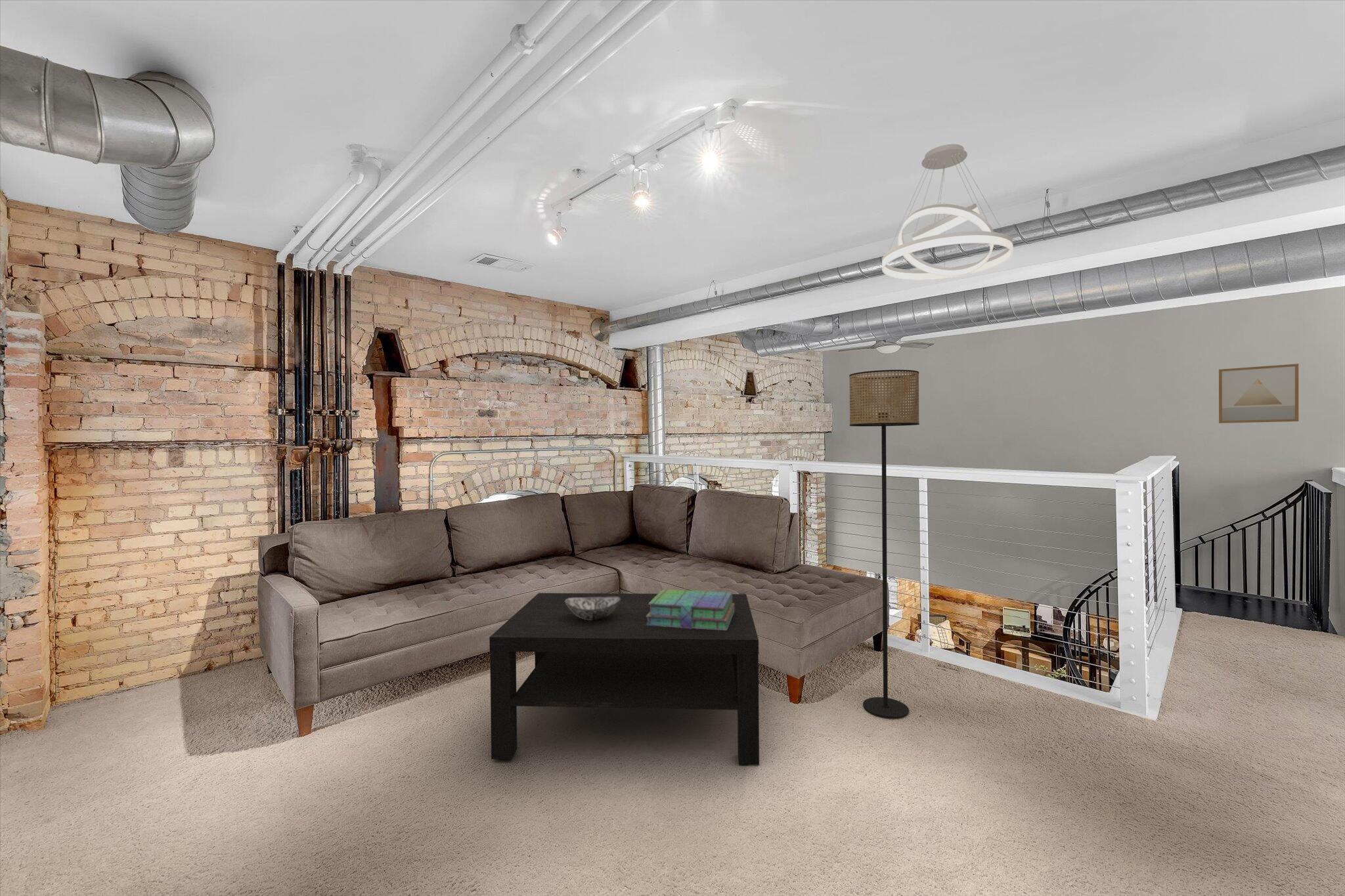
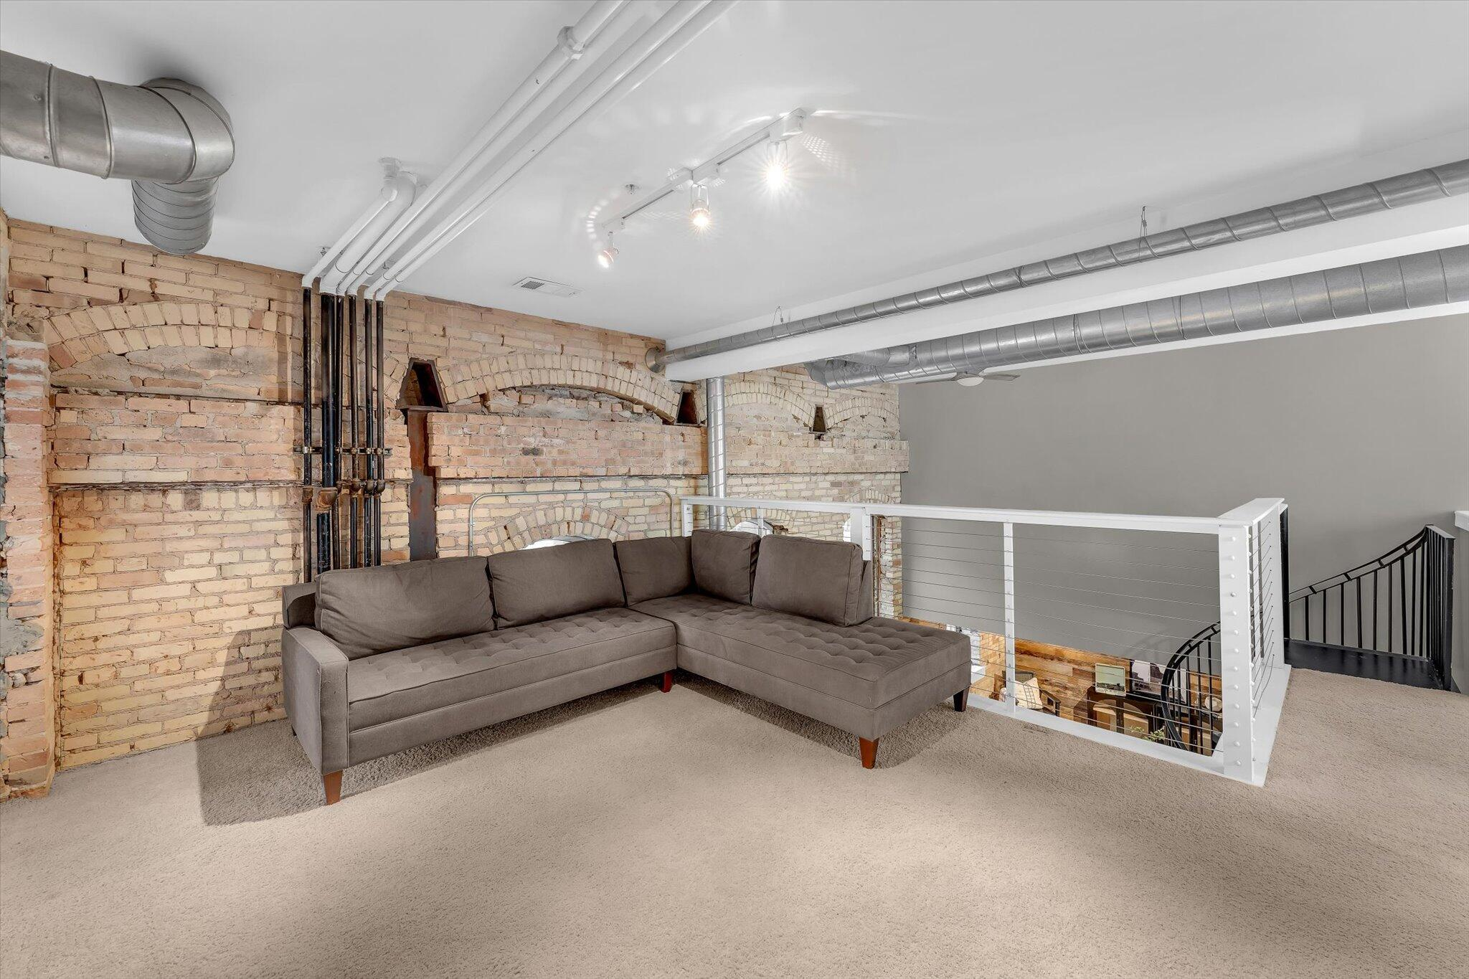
- wall art [1218,363,1299,424]
- coffee table [489,592,760,765]
- floor lamp [849,369,920,719]
- stack of books [646,589,734,630]
- decorative bowl [565,597,621,620]
- pendant light [881,144,1014,280]
